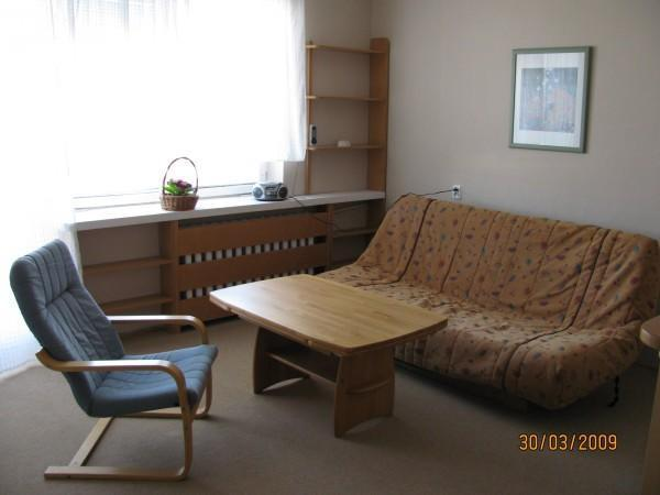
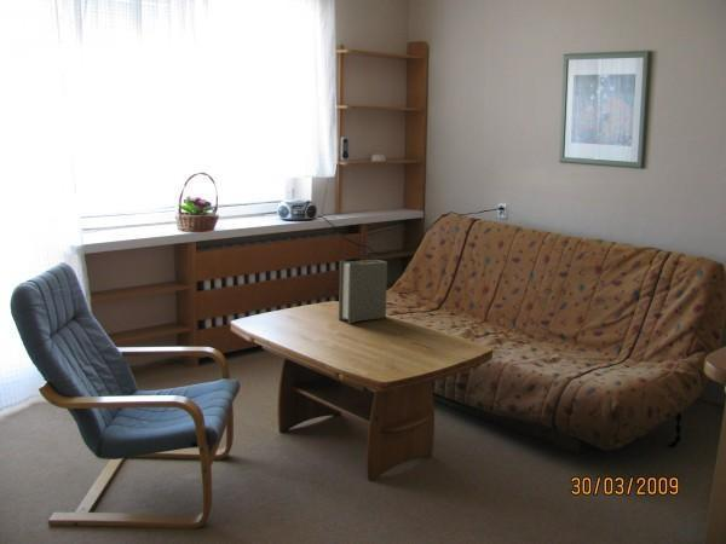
+ book [338,259,388,324]
